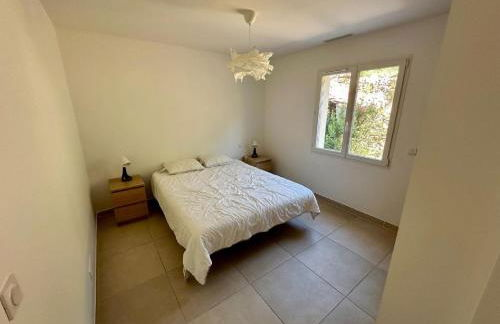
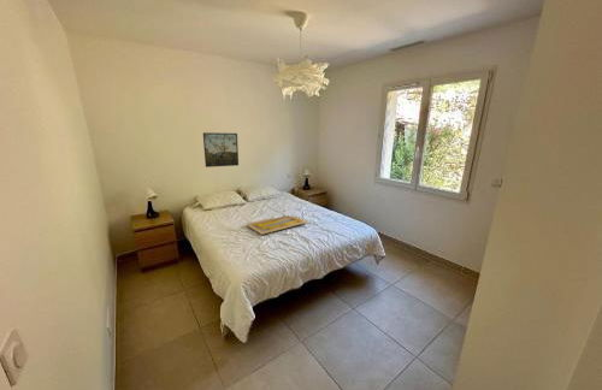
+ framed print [202,131,240,169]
+ serving tray [244,214,309,236]
